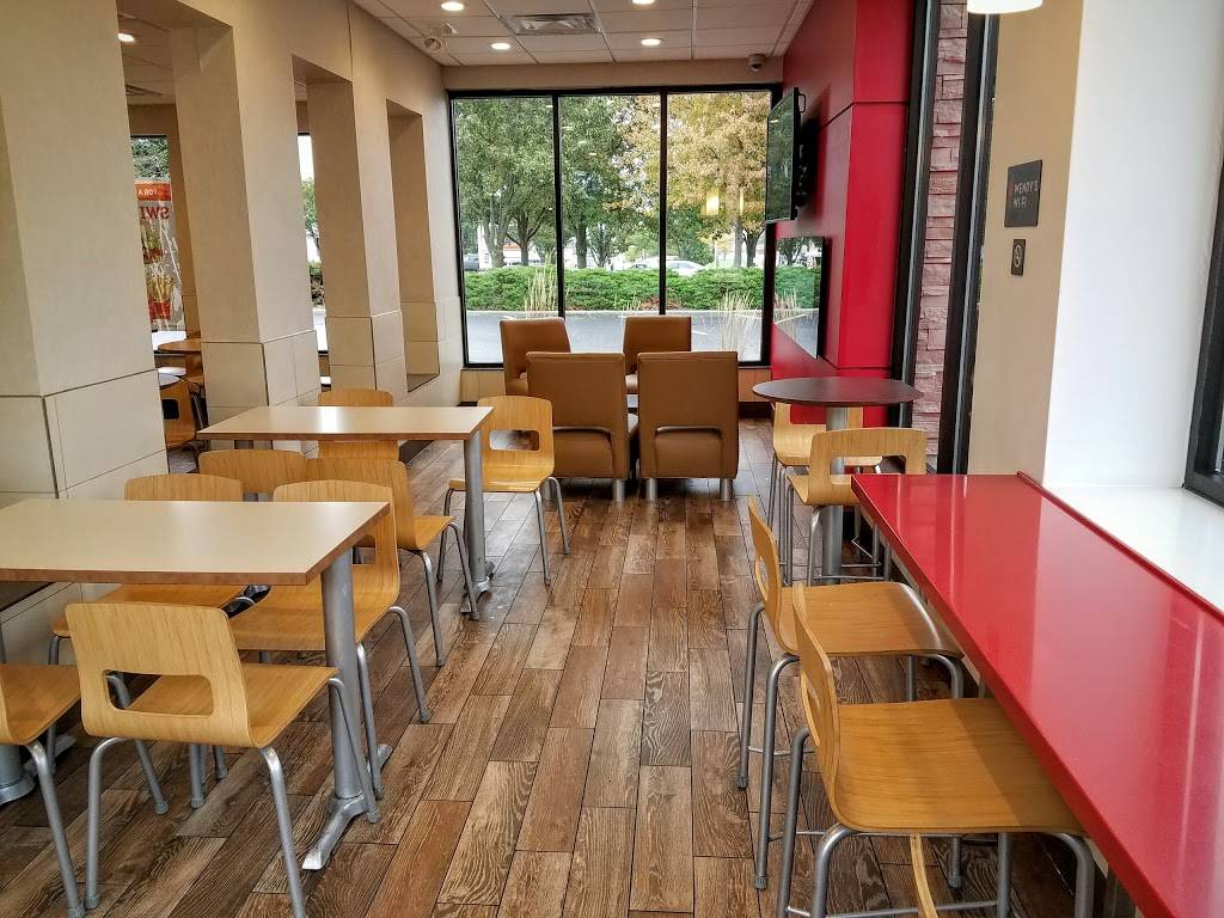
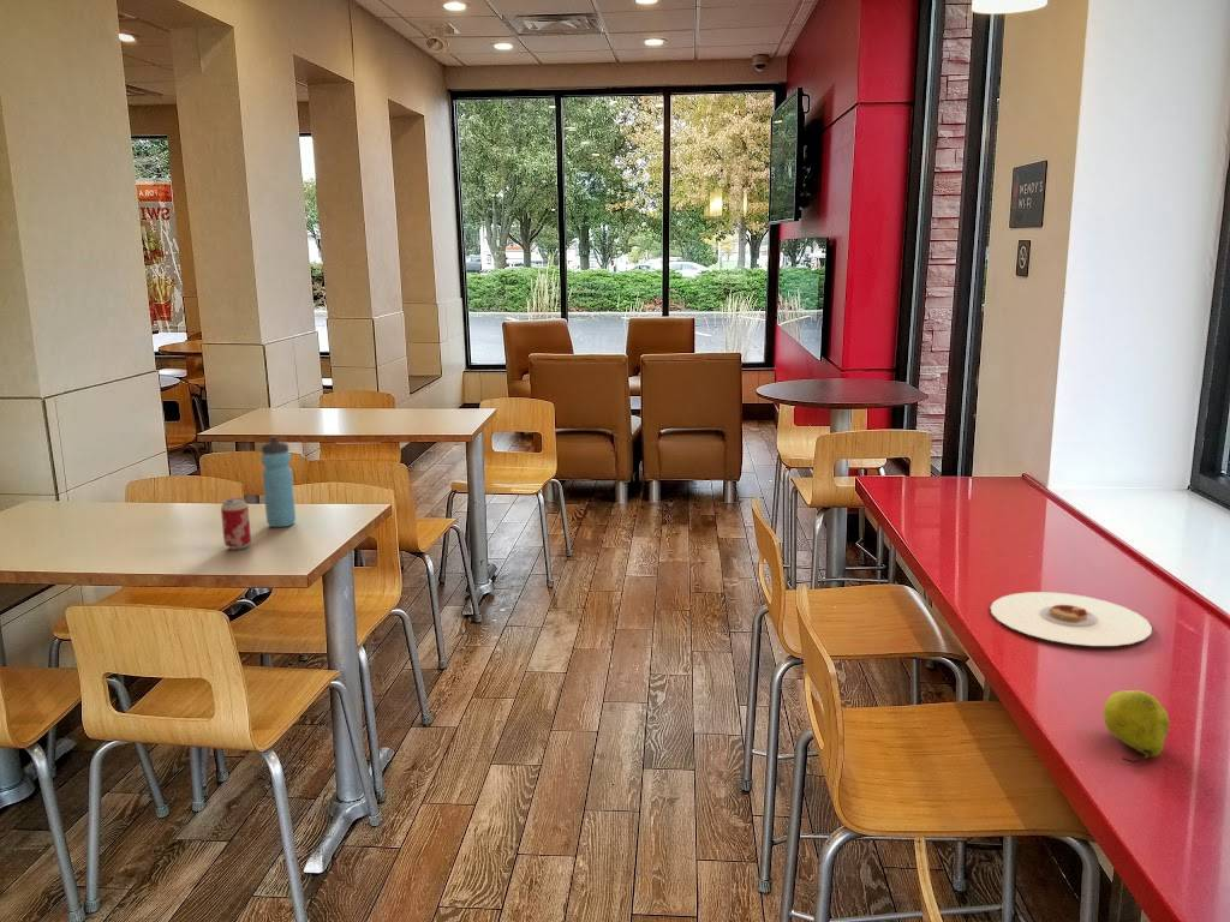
+ fruit [1103,689,1170,764]
+ plate [990,591,1153,647]
+ beverage can [220,497,252,551]
+ water bottle [259,436,297,528]
